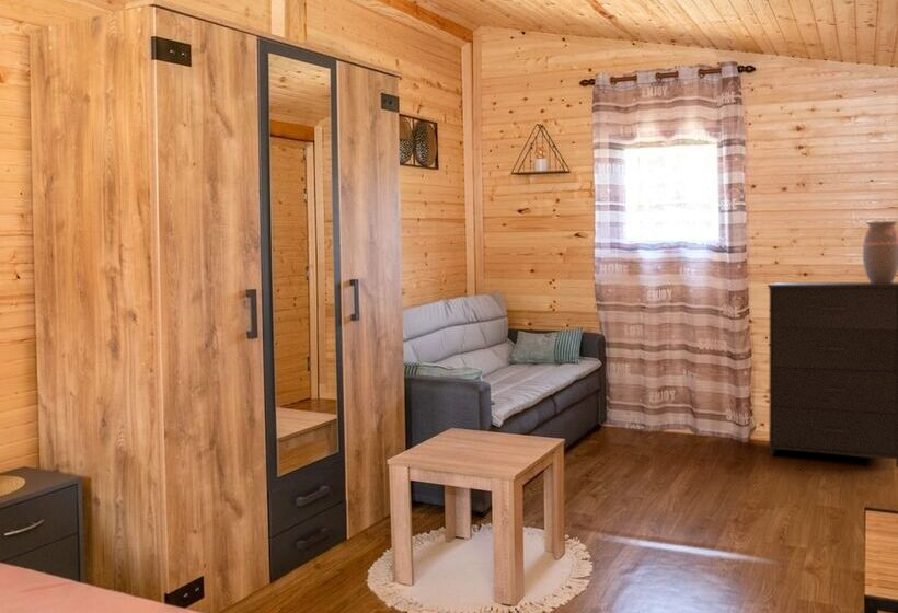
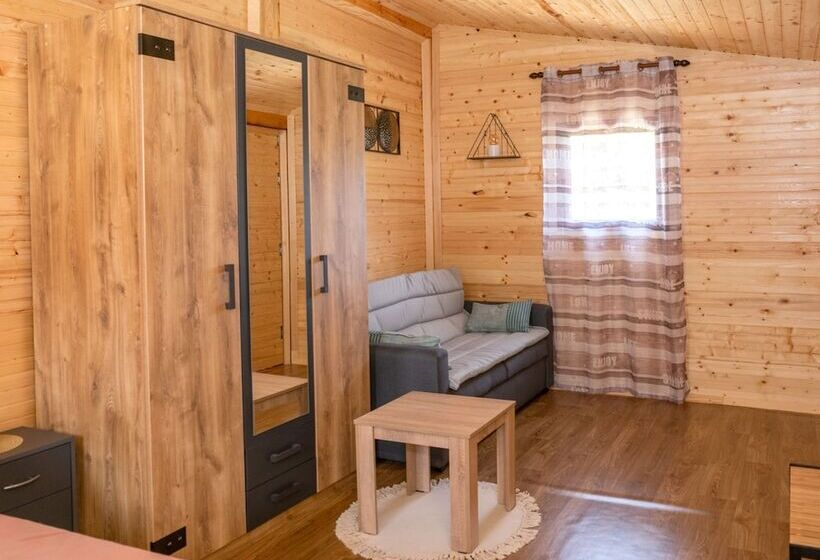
- decorative vase [862,220,898,284]
- dresser [767,281,898,469]
